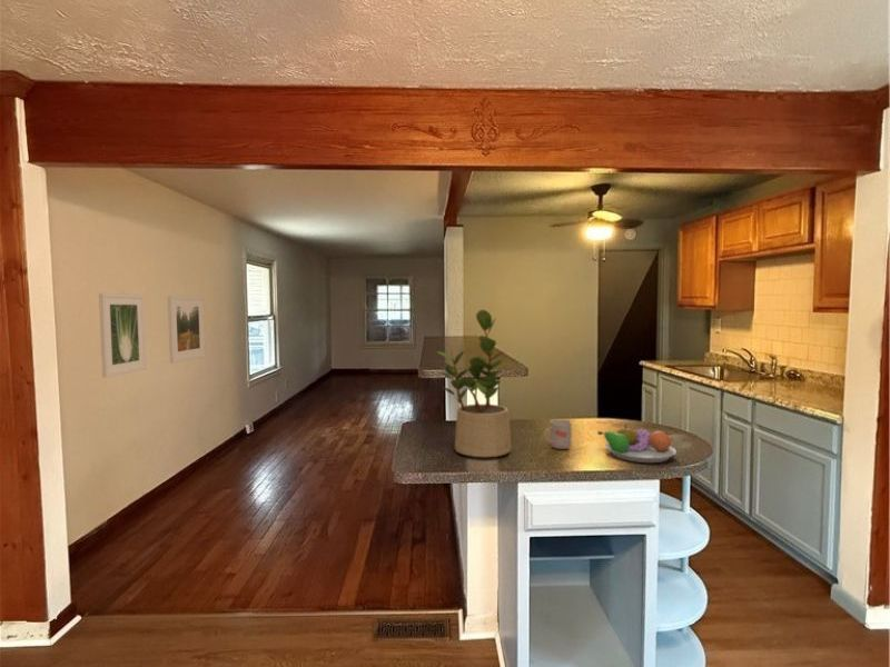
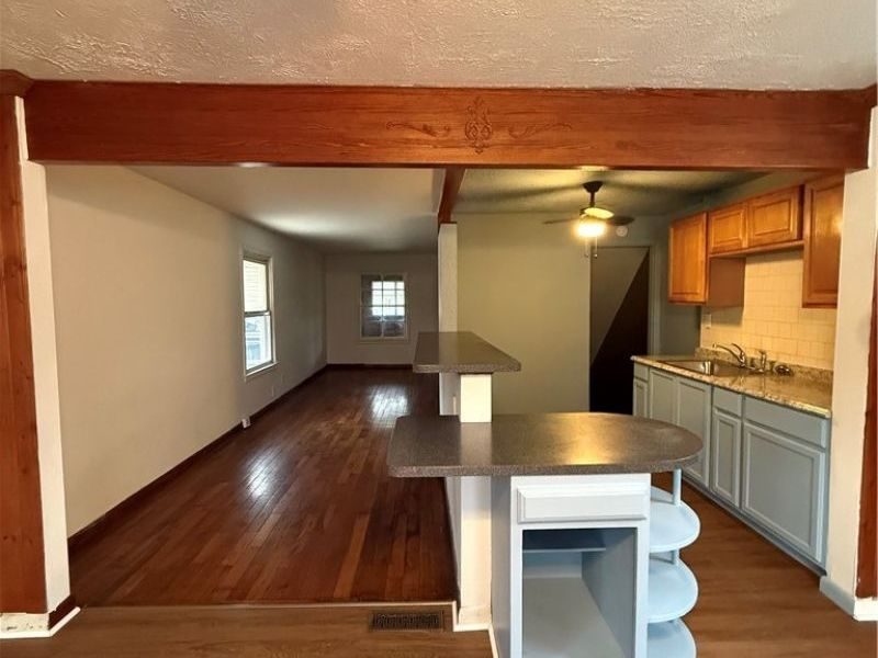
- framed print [98,292,148,378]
- potted plant [435,309,512,458]
- mug [543,412,573,450]
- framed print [167,295,207,365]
- fruit bowl [596,422,678,464]
